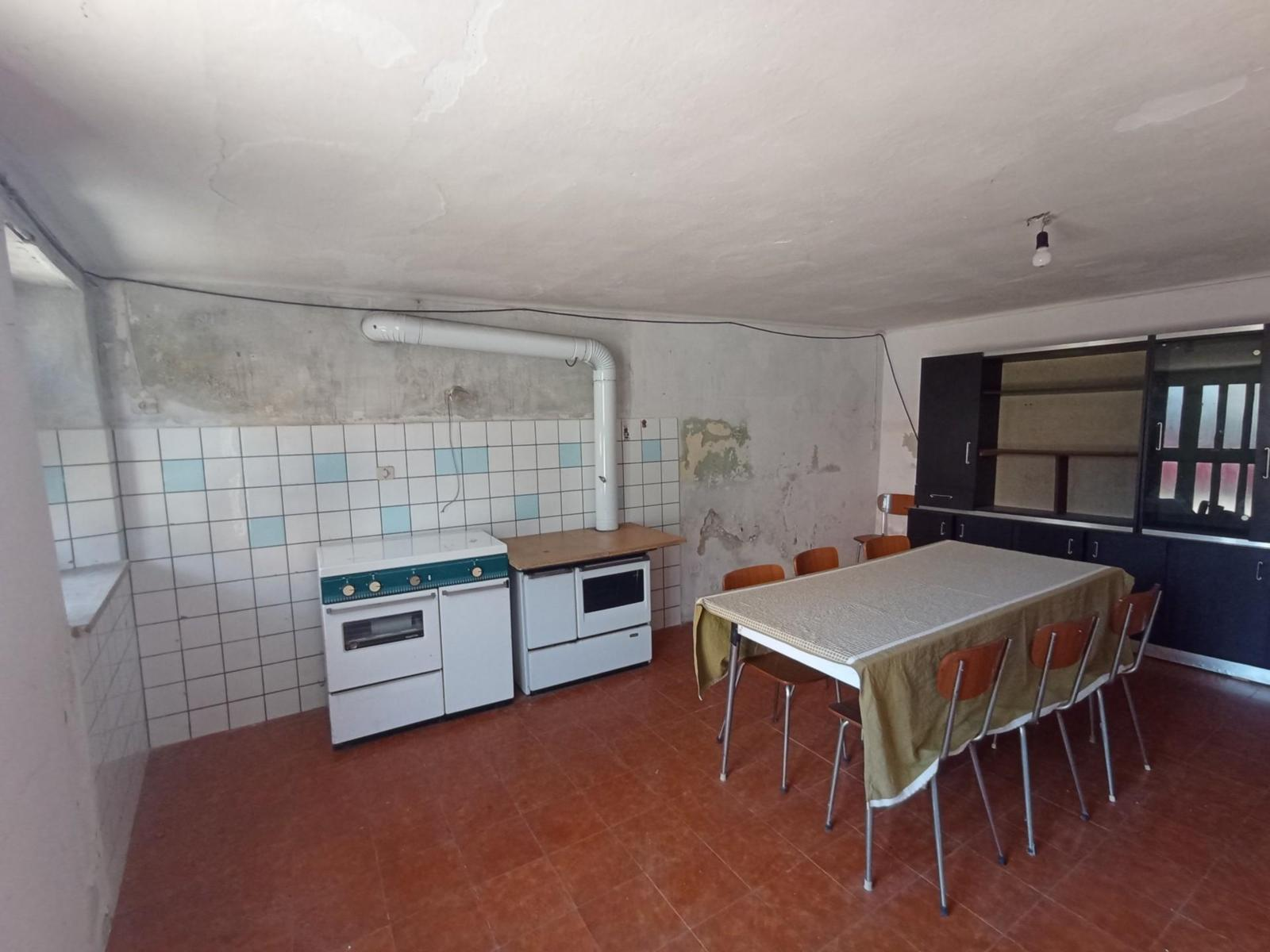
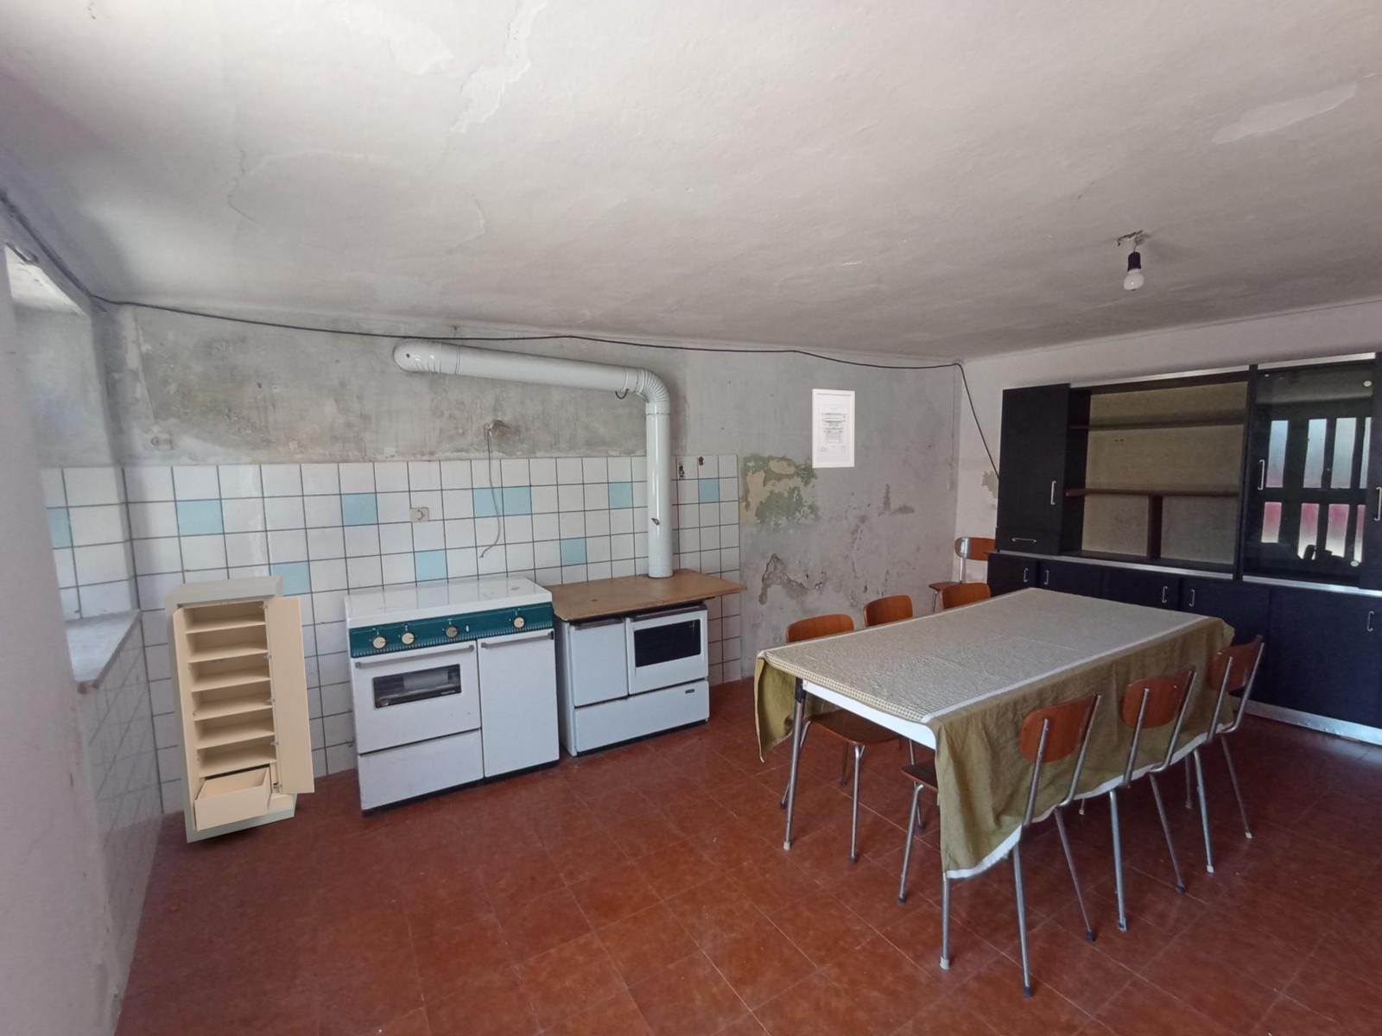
+ wall art [811,388,856,469]
+ storage cabinet [162,575,316,843]
